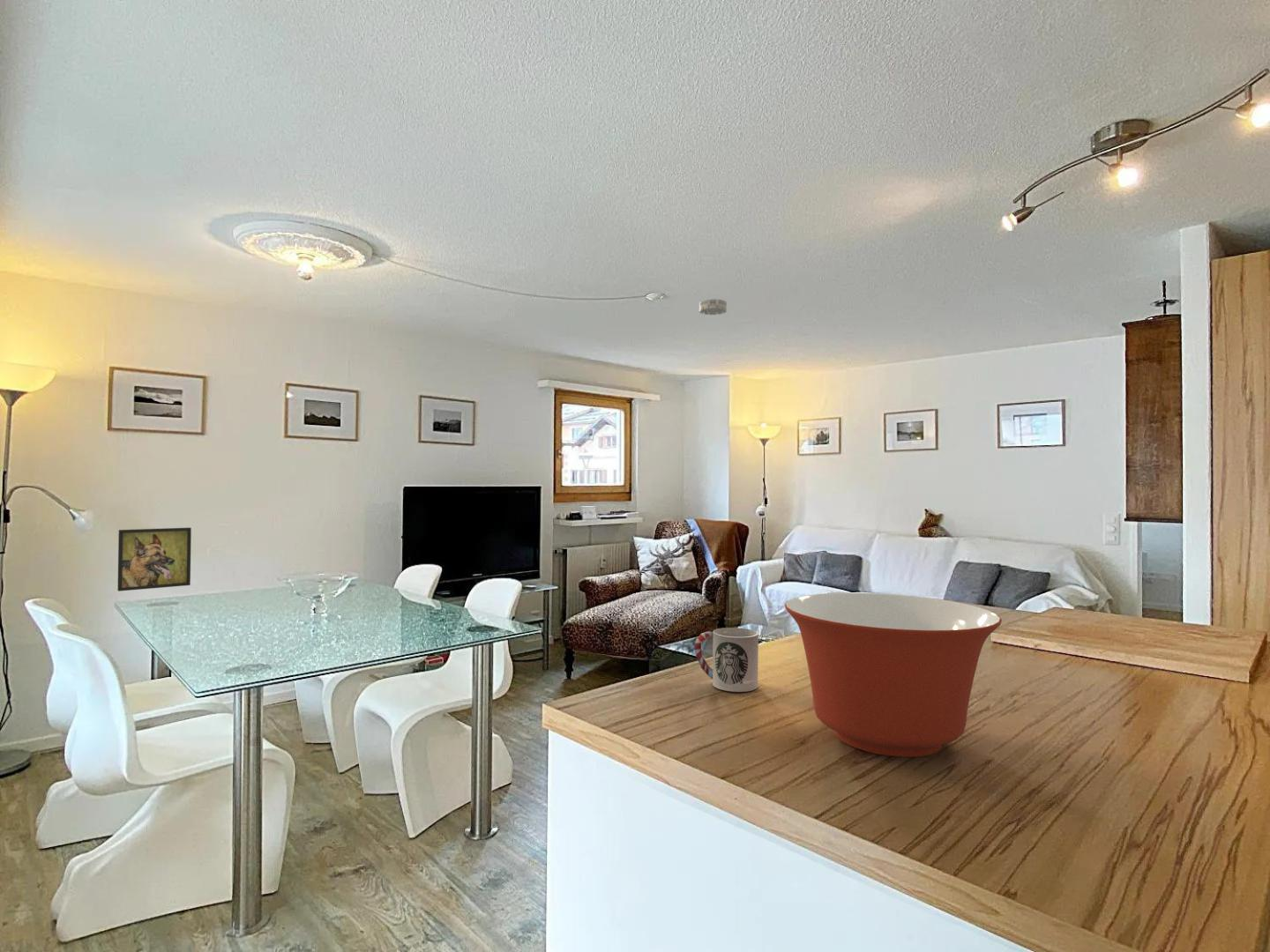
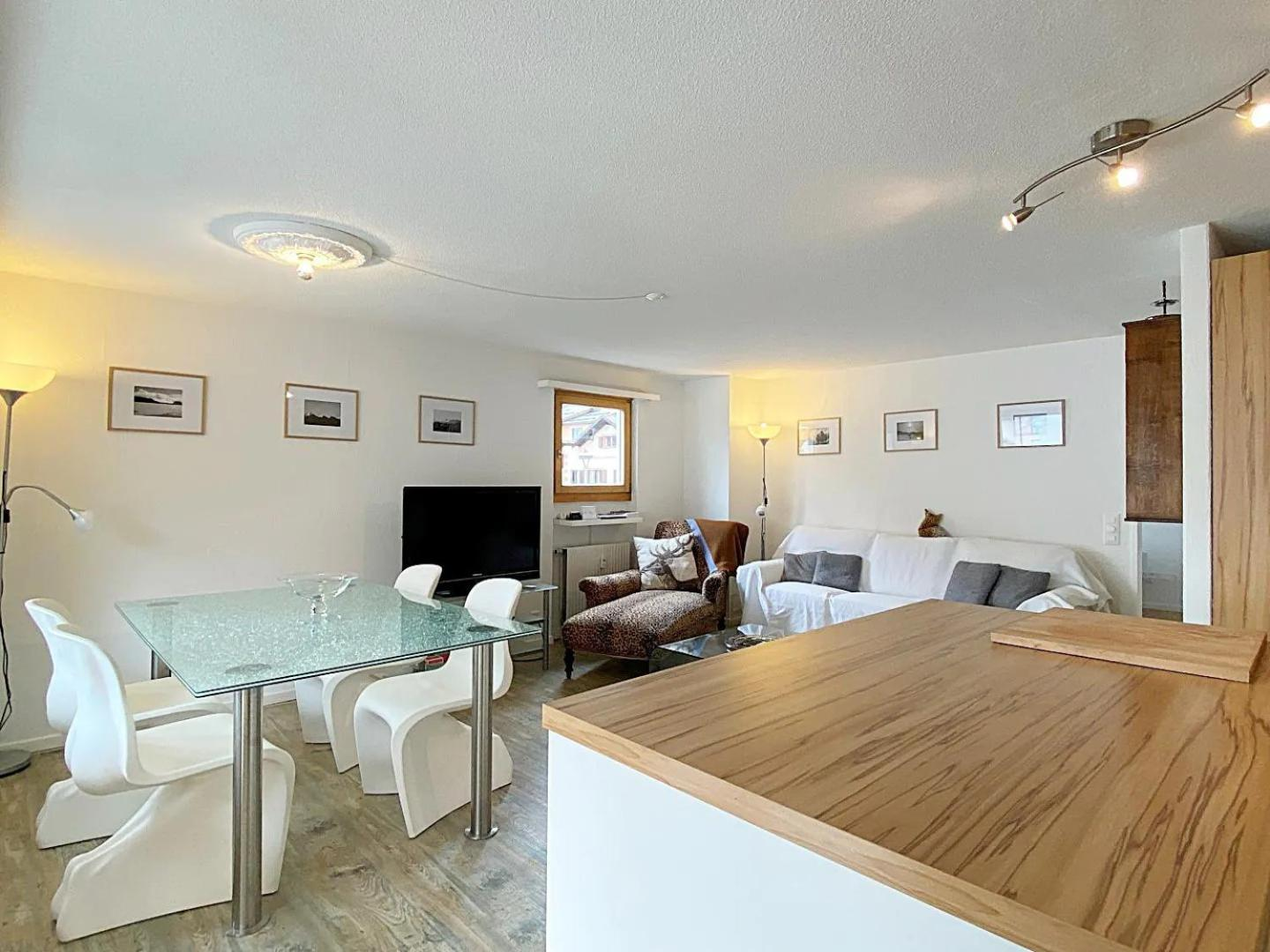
- smoke detector [699,298,728,316]
- mixing bowl [783,592,1003,758]
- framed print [116,527,192,592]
- cup [693,627,759,693]
